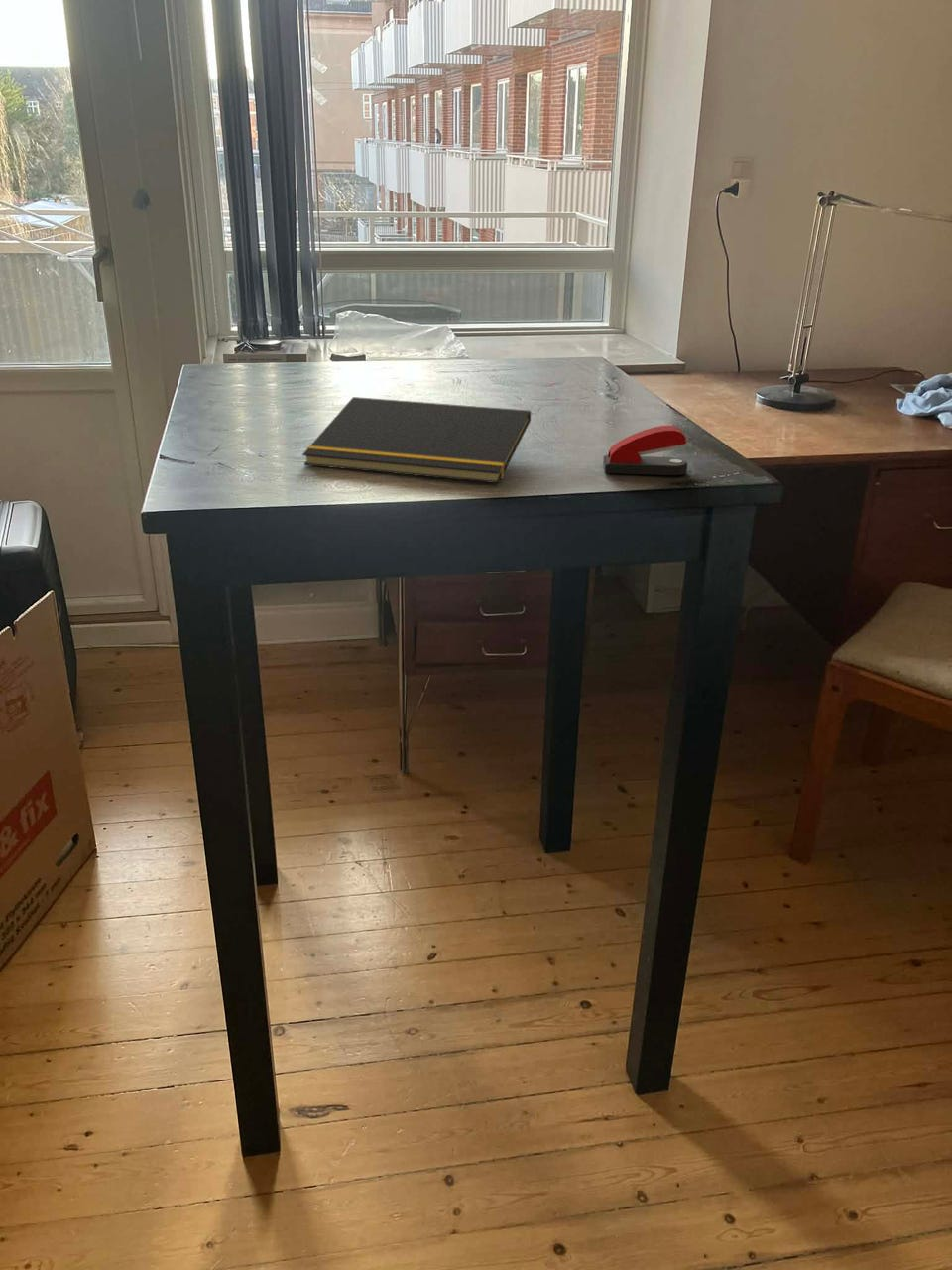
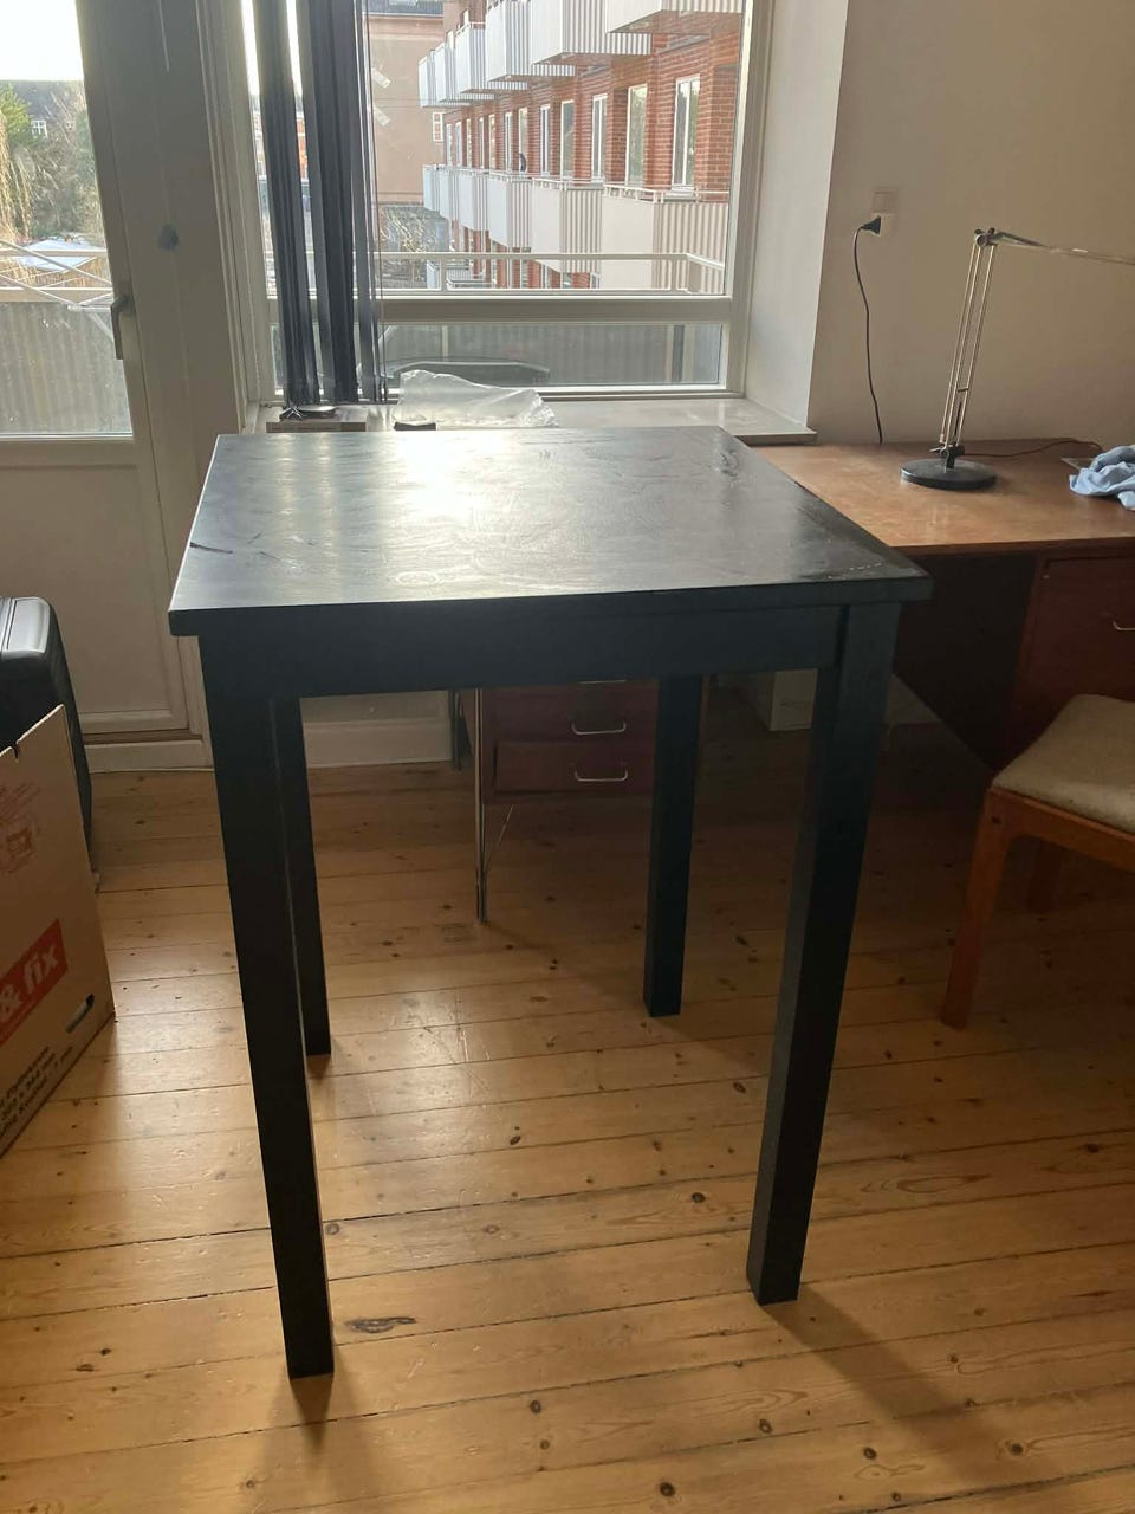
- notepad [301,396,532,484]
- stapler [602,425,688,476]
